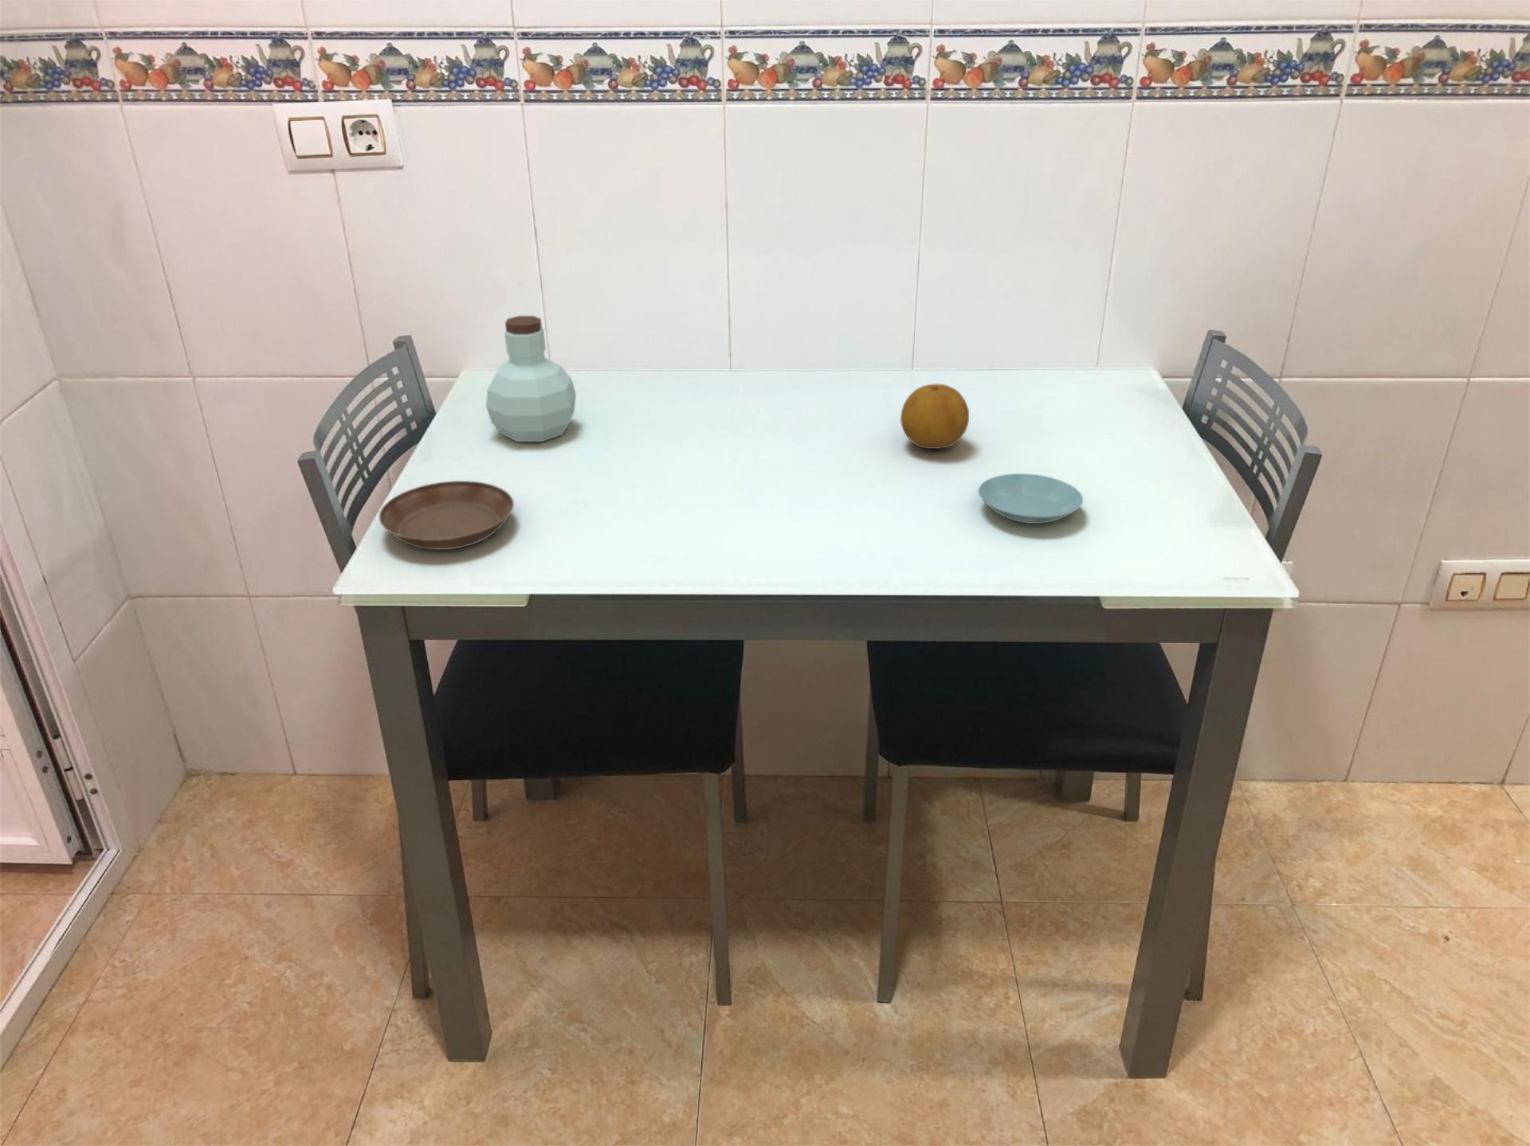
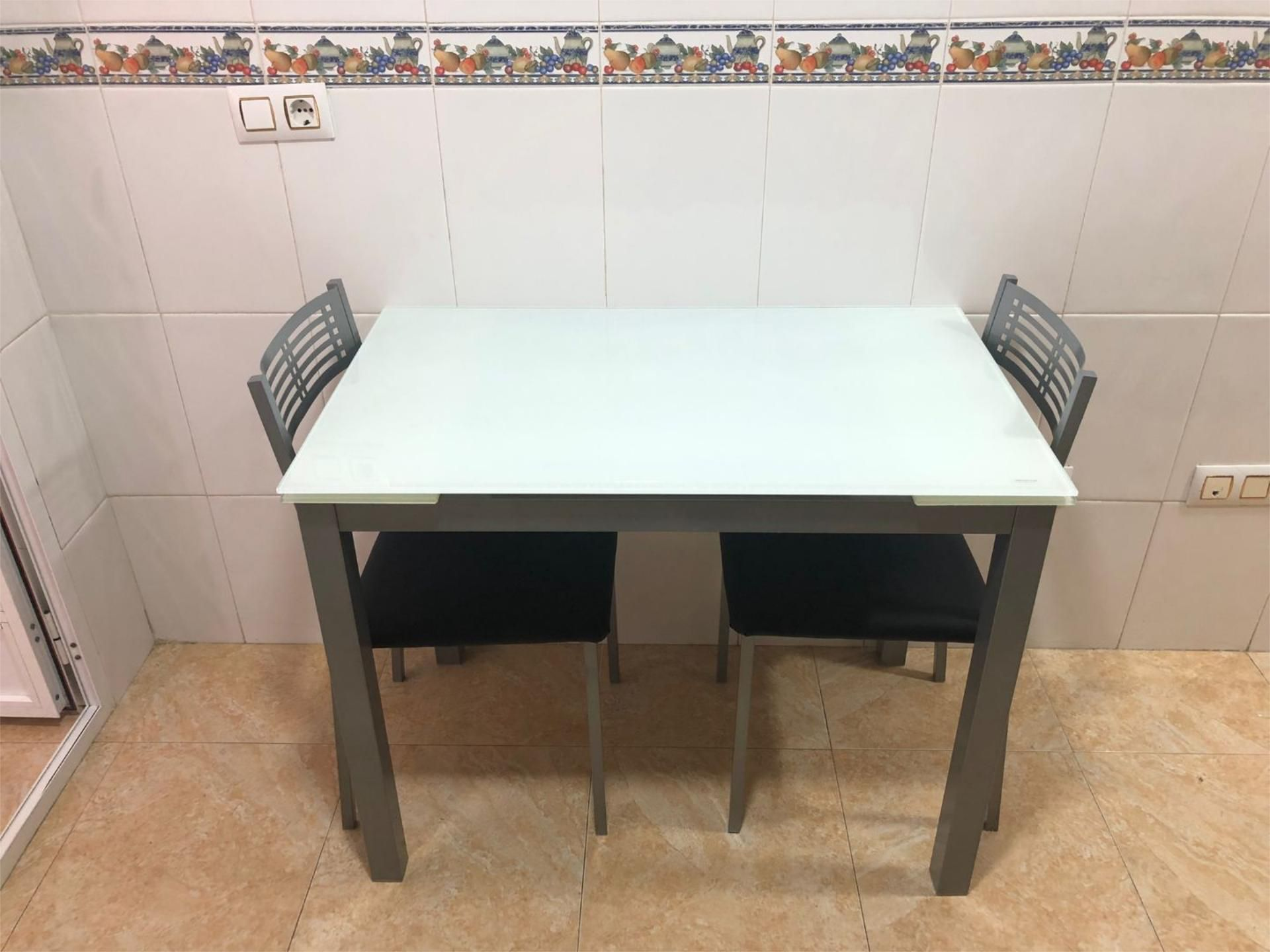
- jar [486,315,577,443]
- fruit [900,383,970,450]
- saucer [978,473,1084,525]
- saucer [378,480,514,550]
